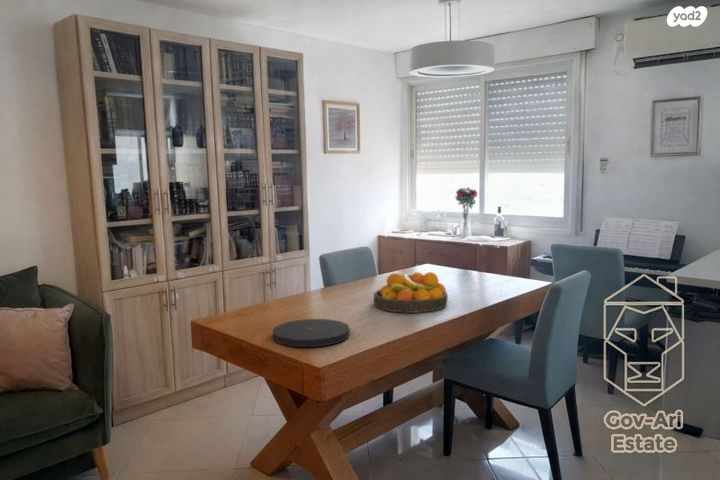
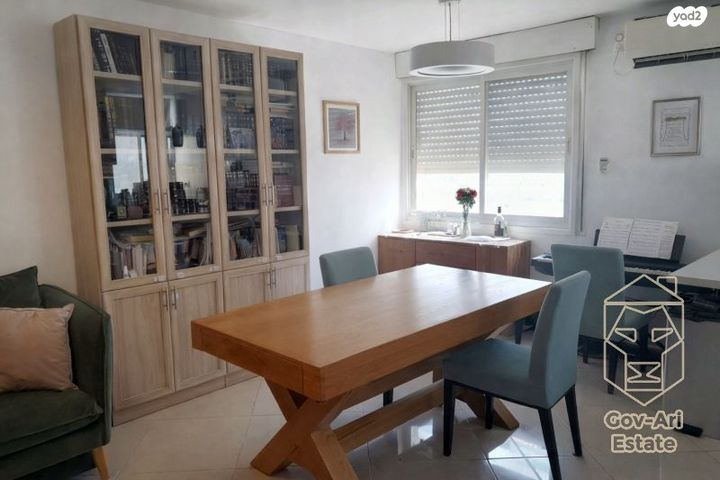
- plate [271,318,351,348]
- fruit bowl [373,271,449,314]
